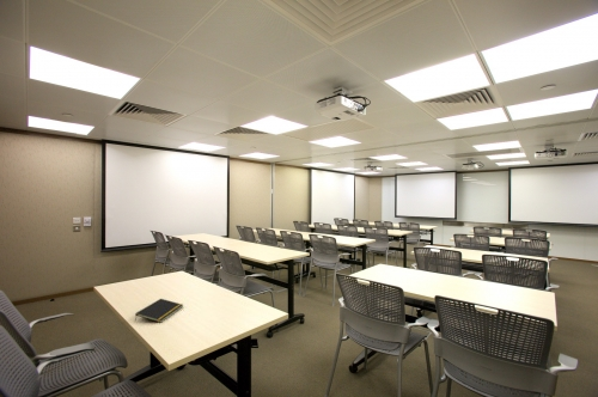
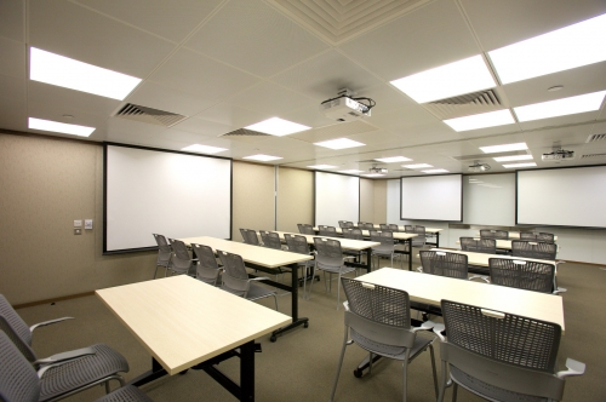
- notepad [134,298,184,324]
